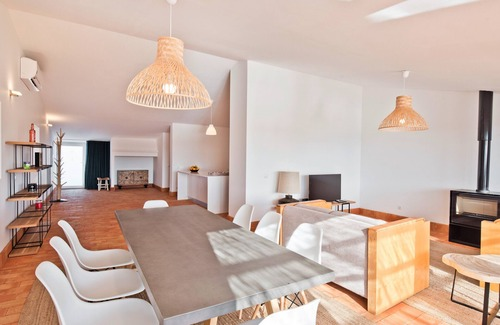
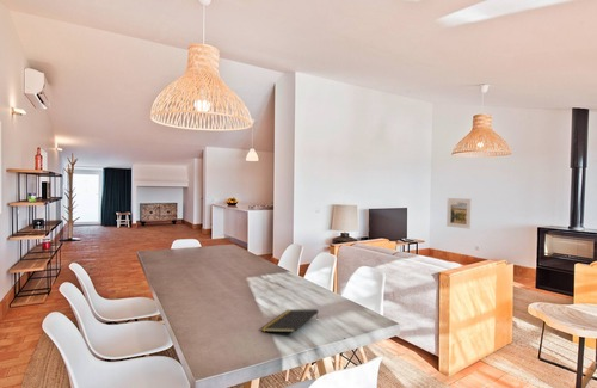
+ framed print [445,197,473,230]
+ notepad [260,308,319,333]
